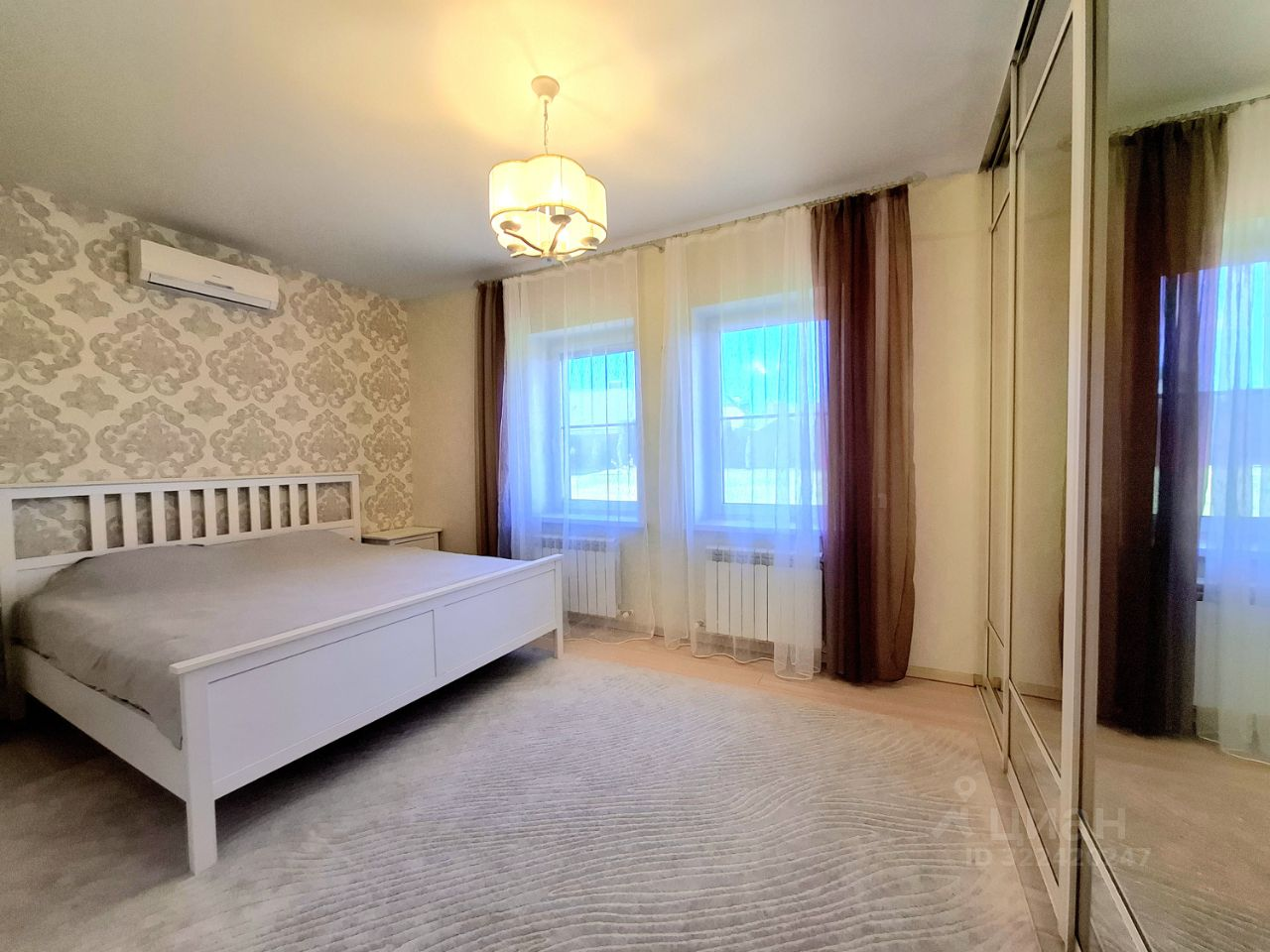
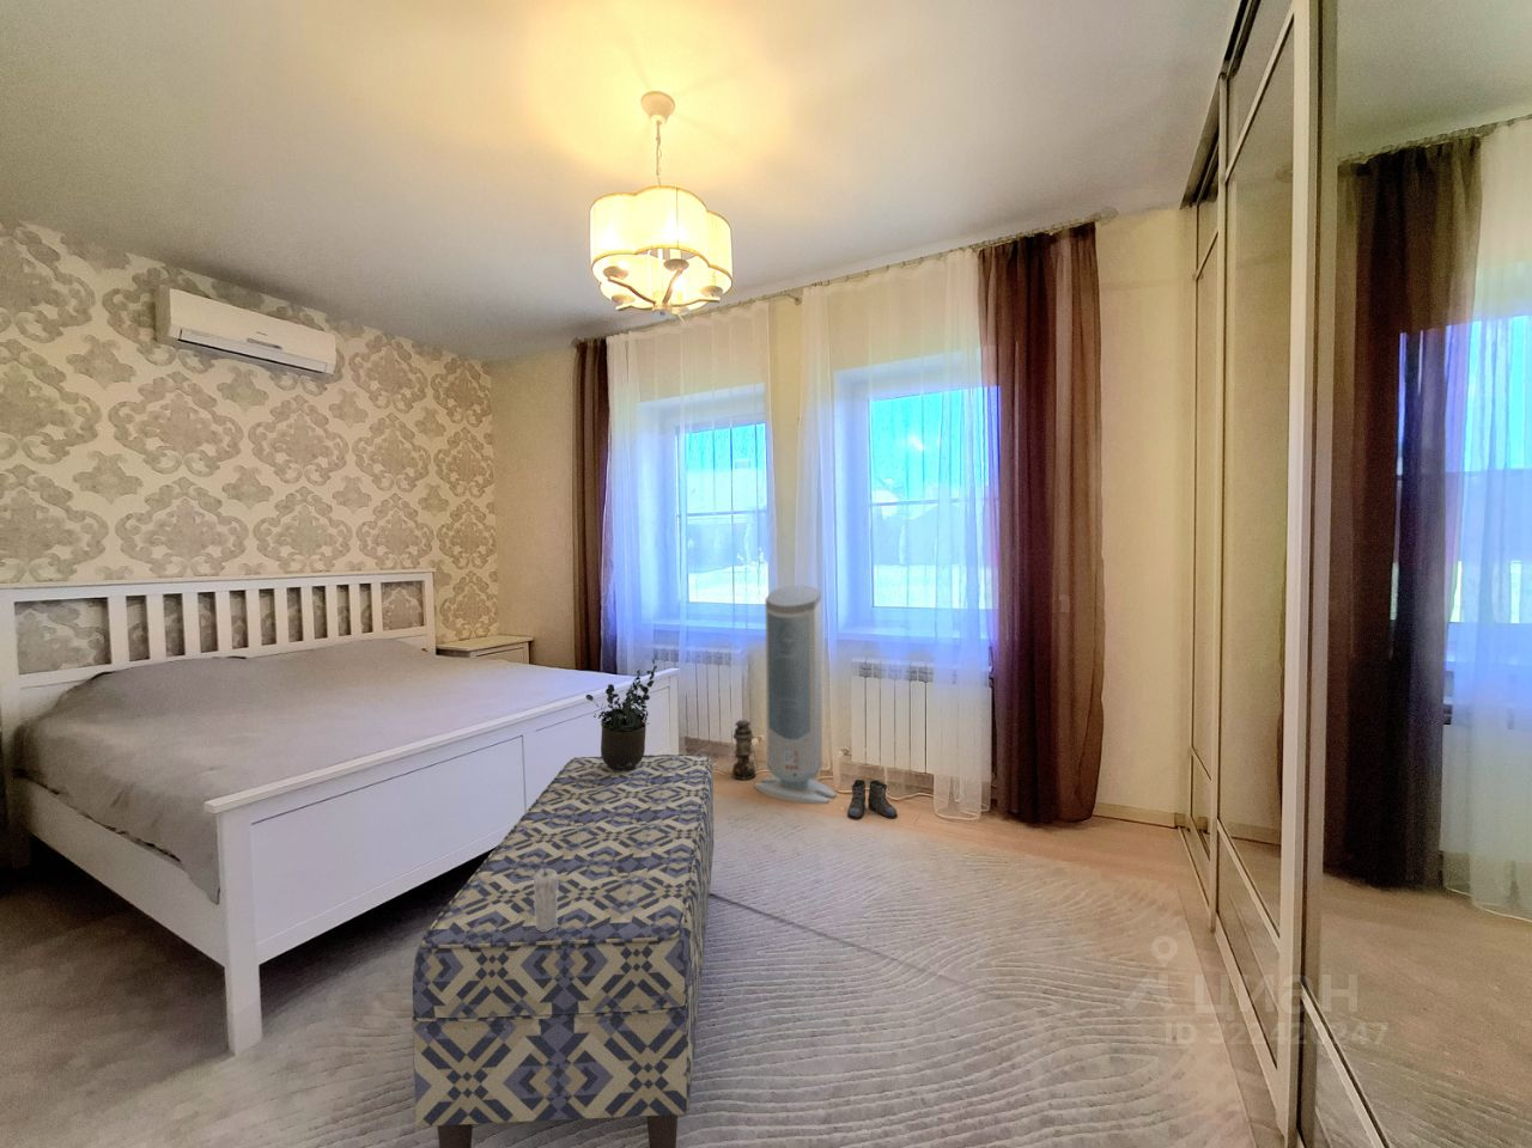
+ boots [844,779,899,820]
+ candle [533,866,557,932]
+ bench [410,754,714,1148]
+ potted plant [584,655,659,771]
+ lantern [731,719,759,781]
+ air purifier [753,584,838,804]
